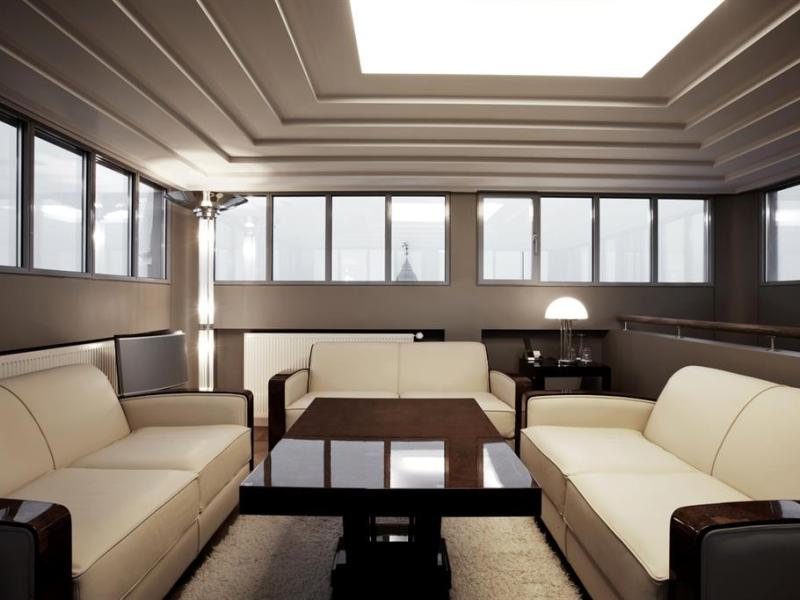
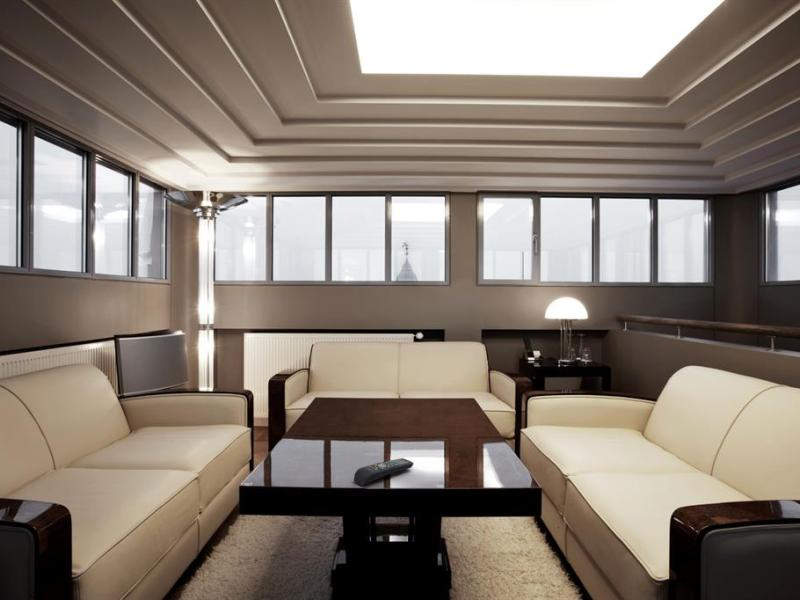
+ remote control [353,457,415,487]
